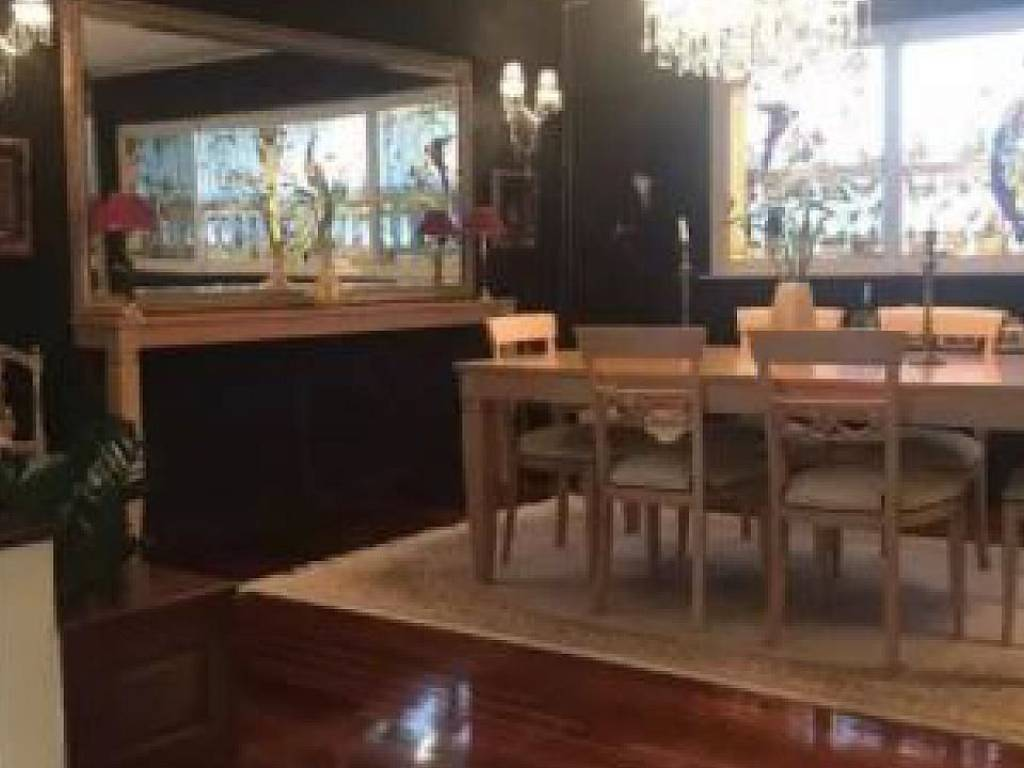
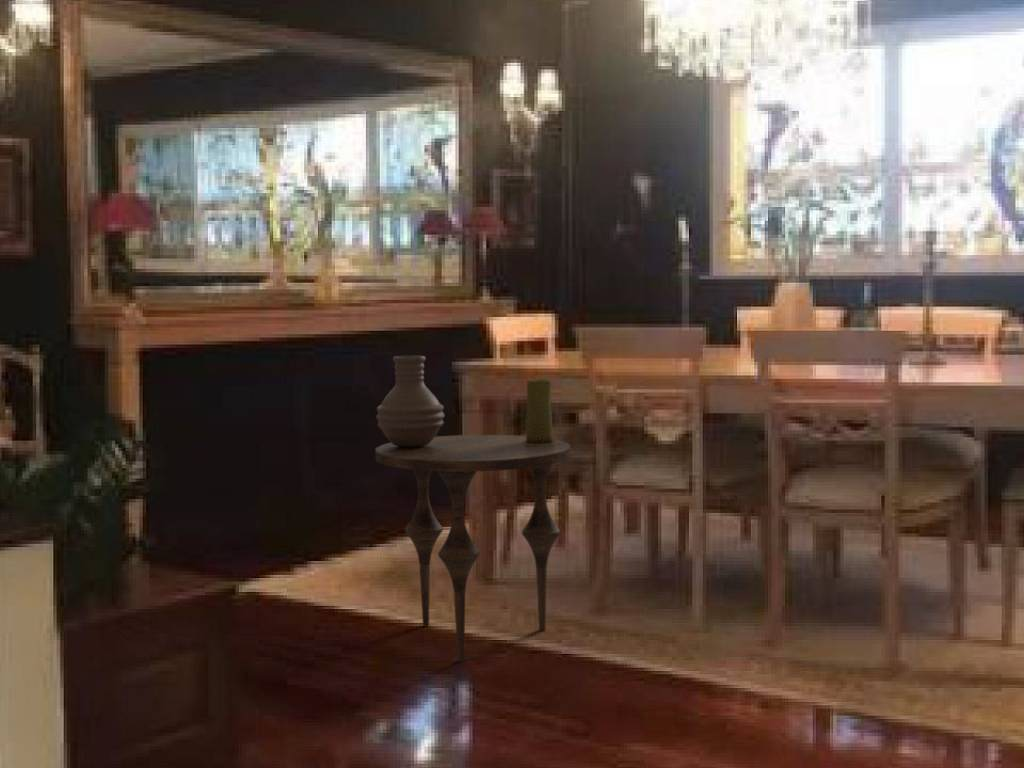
+ vase [375,355,446,447]
+ side table [374,434,571,661]
+ candle [521,378,557,445]
